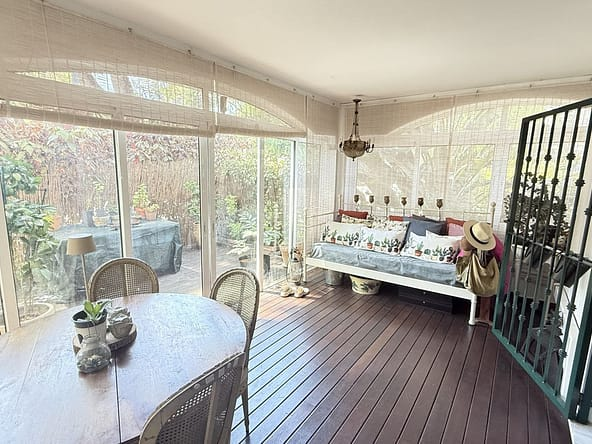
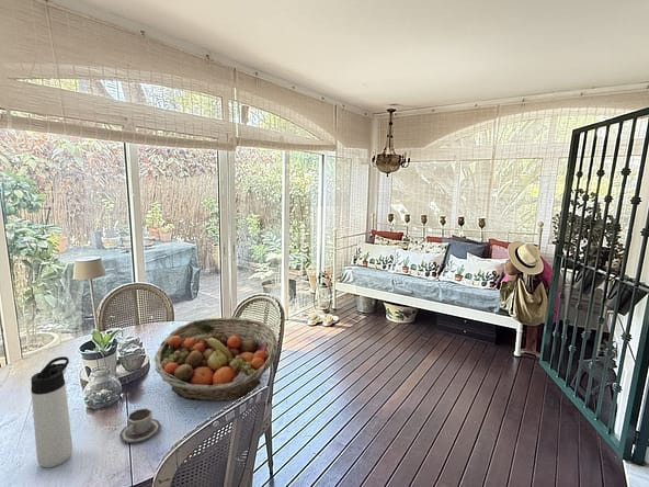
+ fruit basket [153,317,278,403]
+ thermos bottle [30,355,73,468]
+ cup [118,407,162,444]
